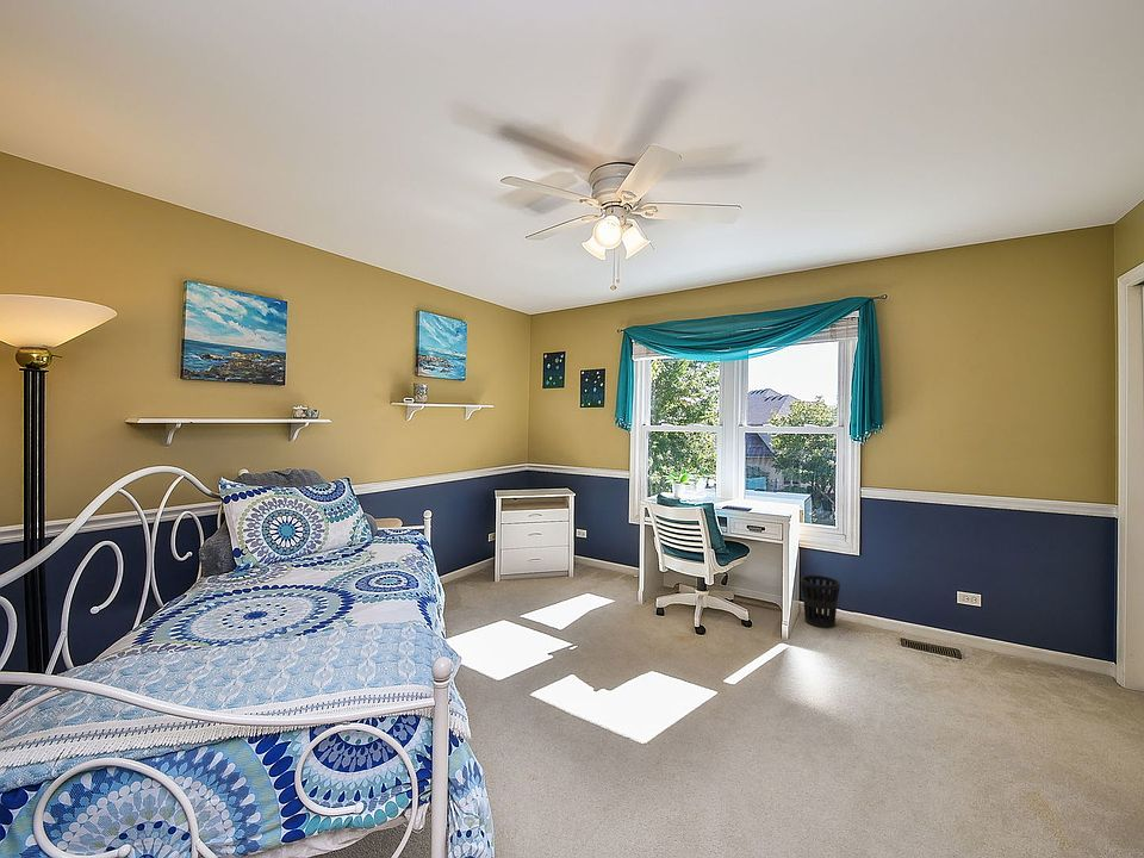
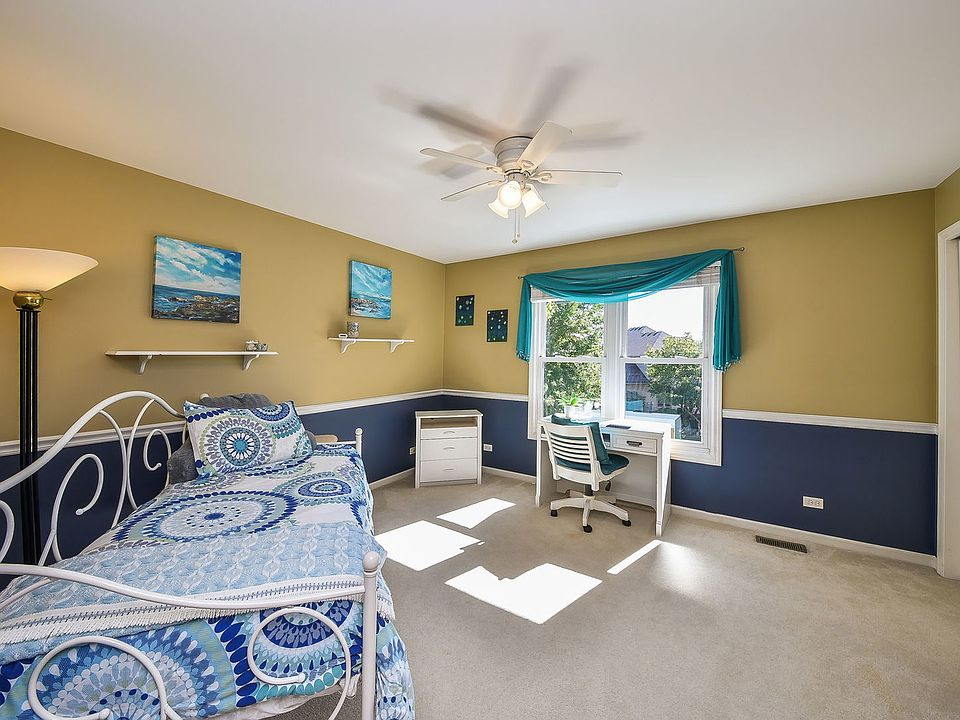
- wastebasket [800,574,841,629]
